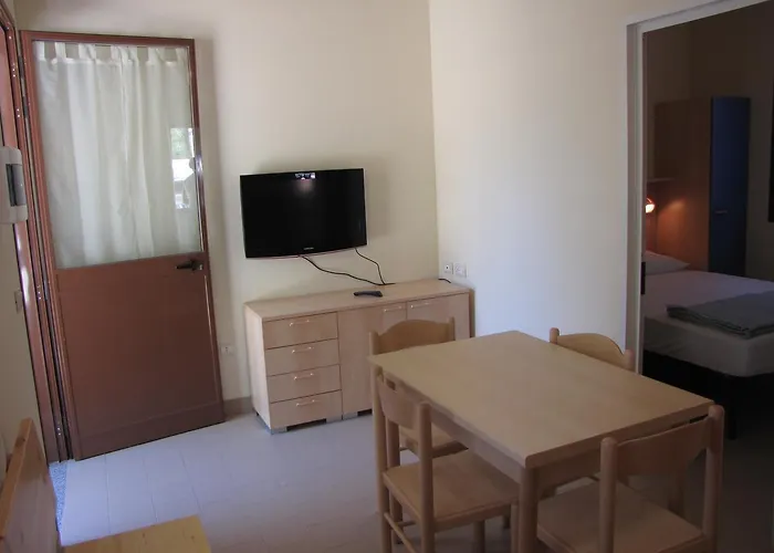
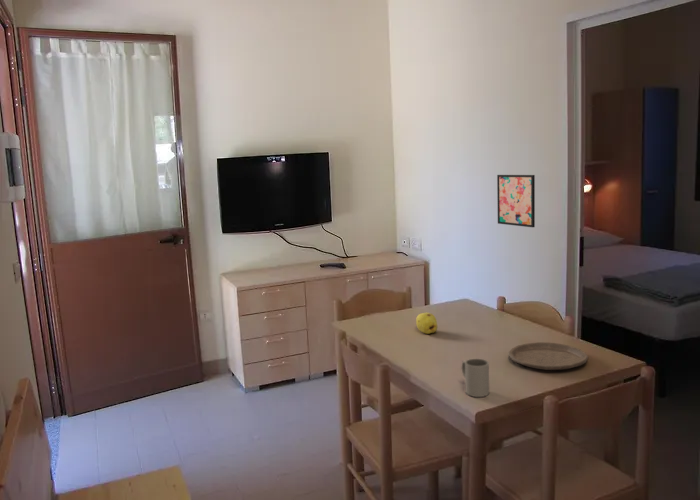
+ plate [508,341,589,371]
+ fruit [415,312,438,335]
+ mug [460,358,490,398]
+ wall art [496,174,536,228]
